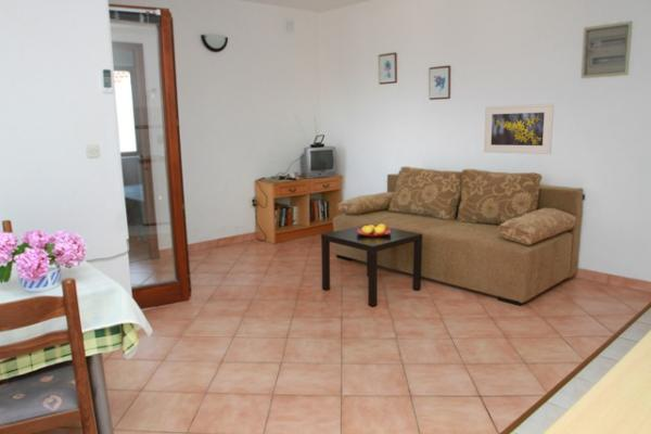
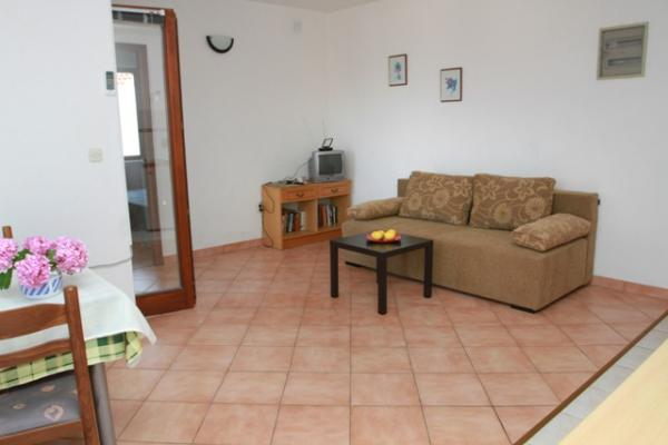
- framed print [483,102,554,155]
